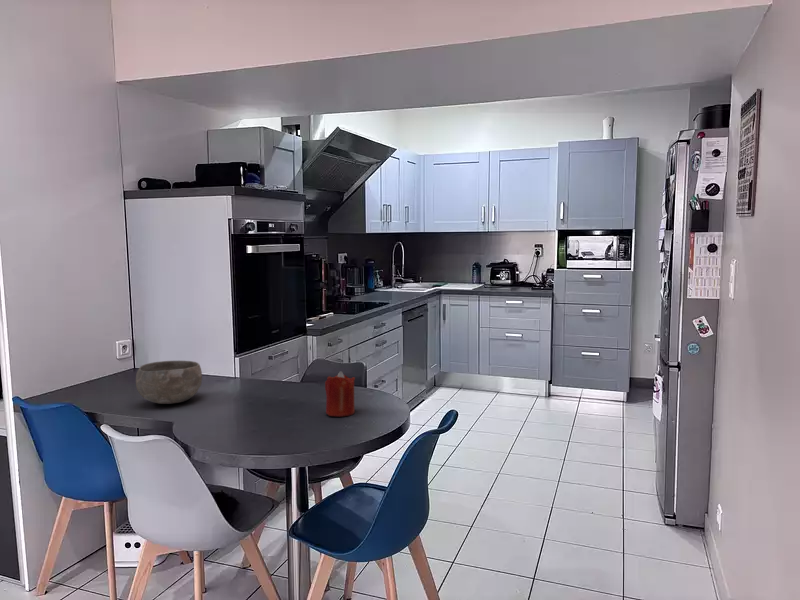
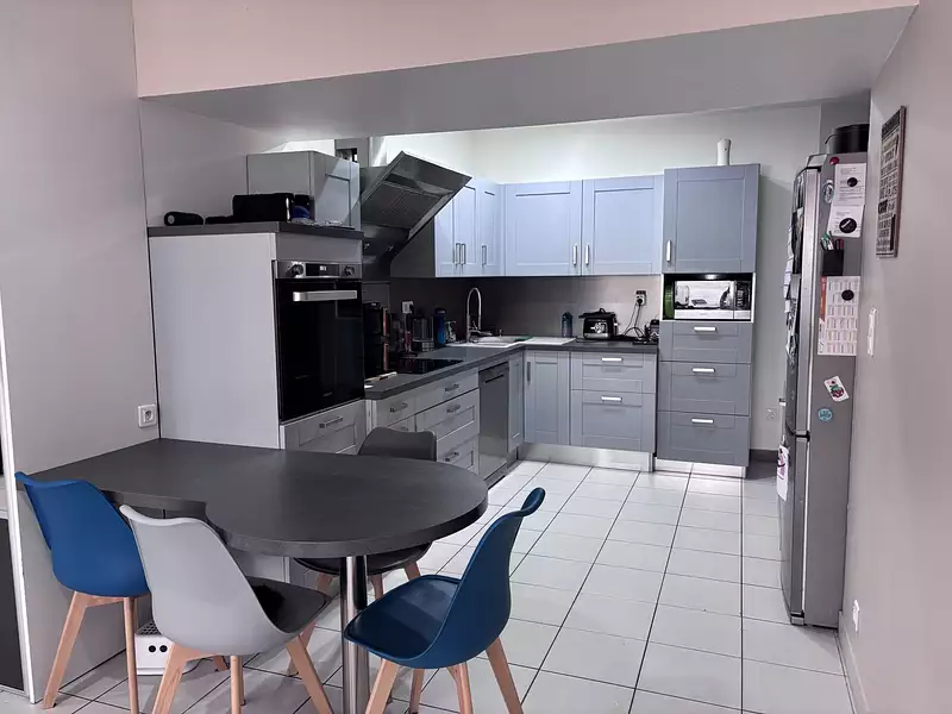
- bowl [135,360,203,405]
- candle [324,370,356,418]
